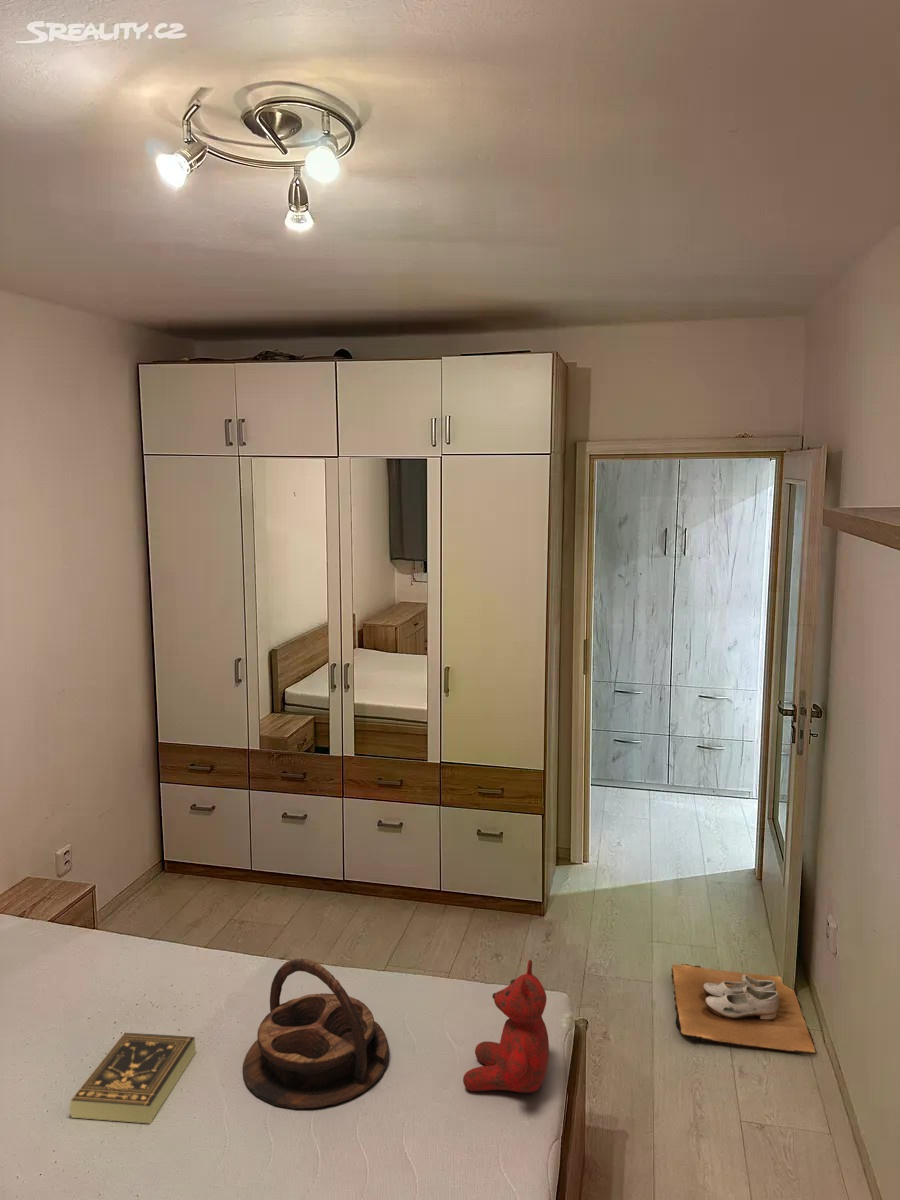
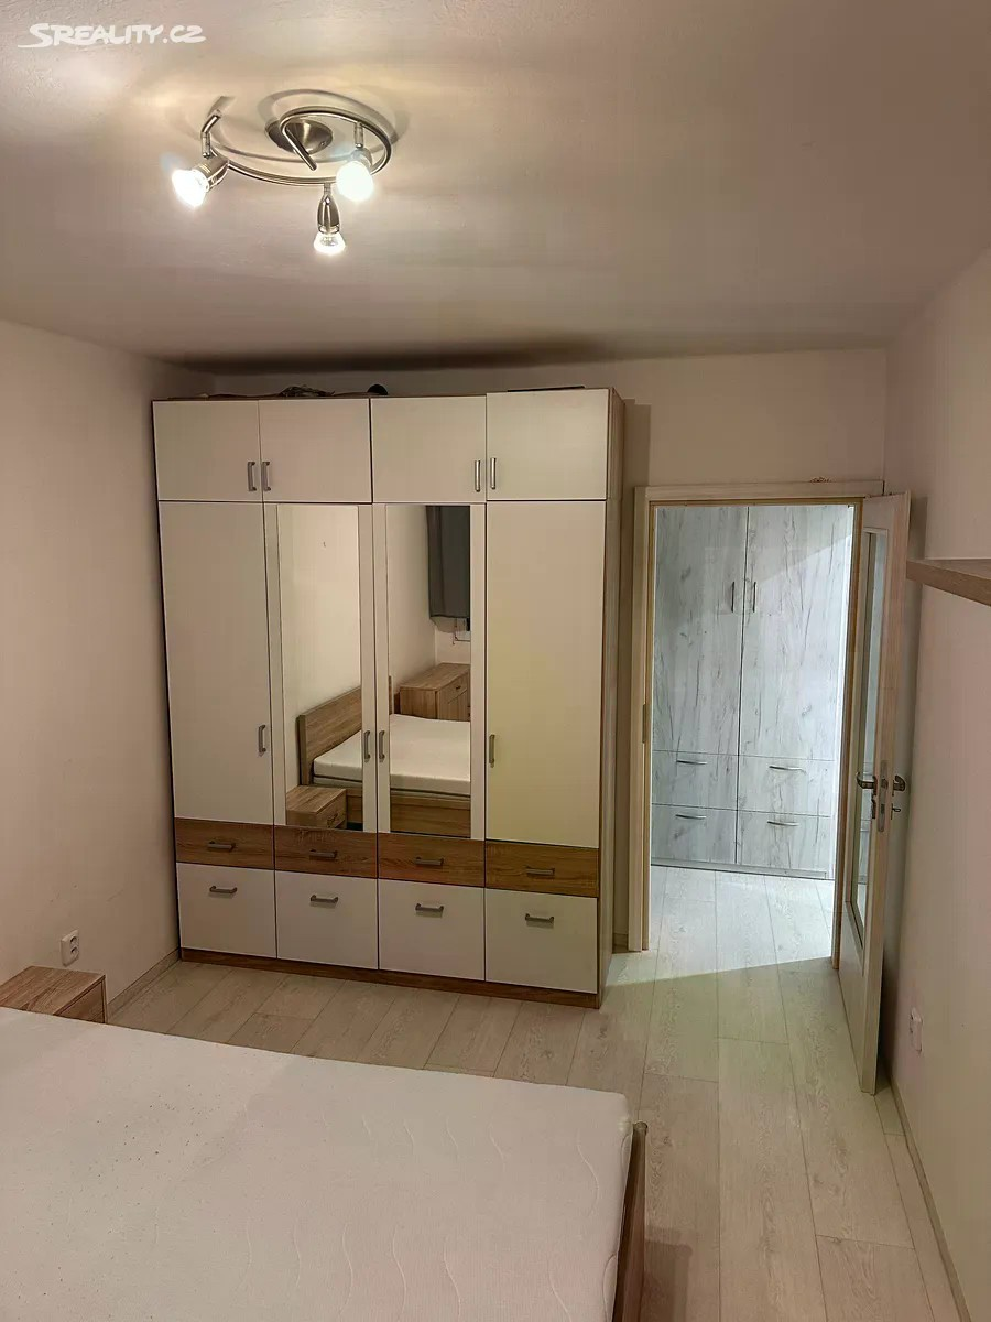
- book [69,1032,197,1124]
- teddy bear [462,959,550,1094]
- serving tray [242,958,390,1110]
- shoe [670,963,818,1055]
